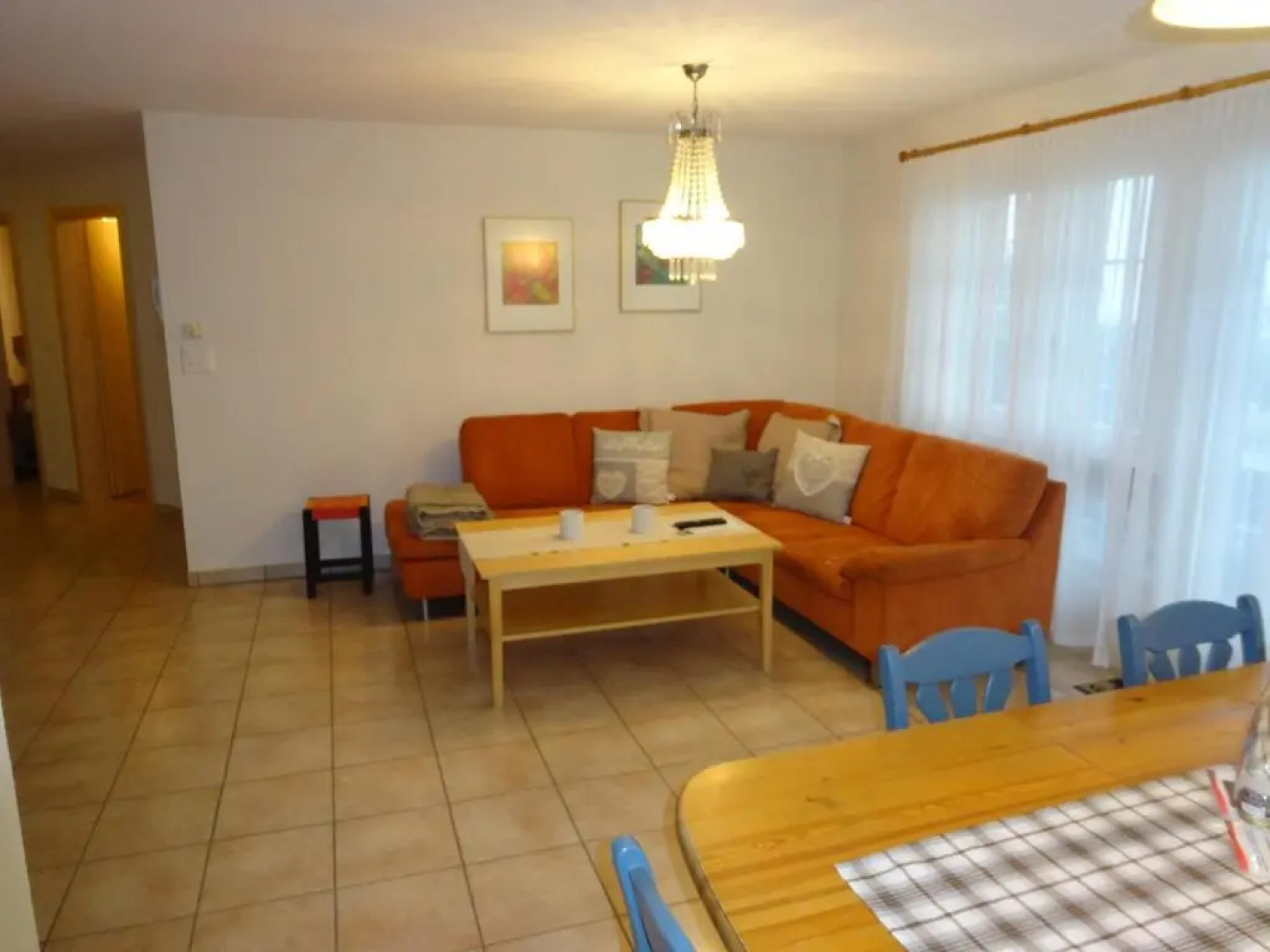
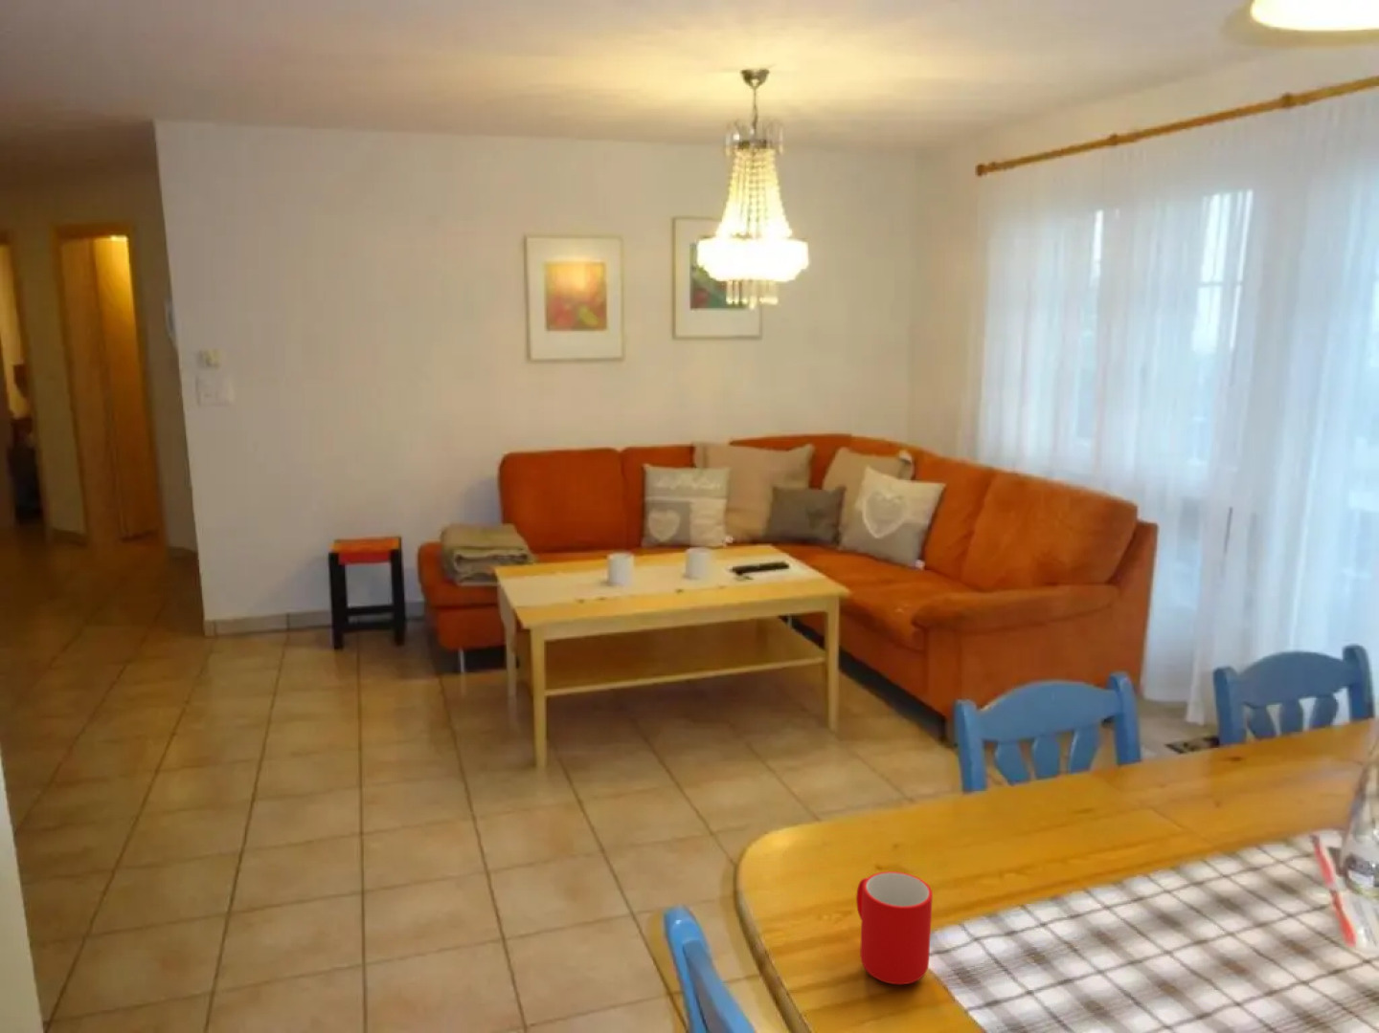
+ cup [856,870,934,985]
